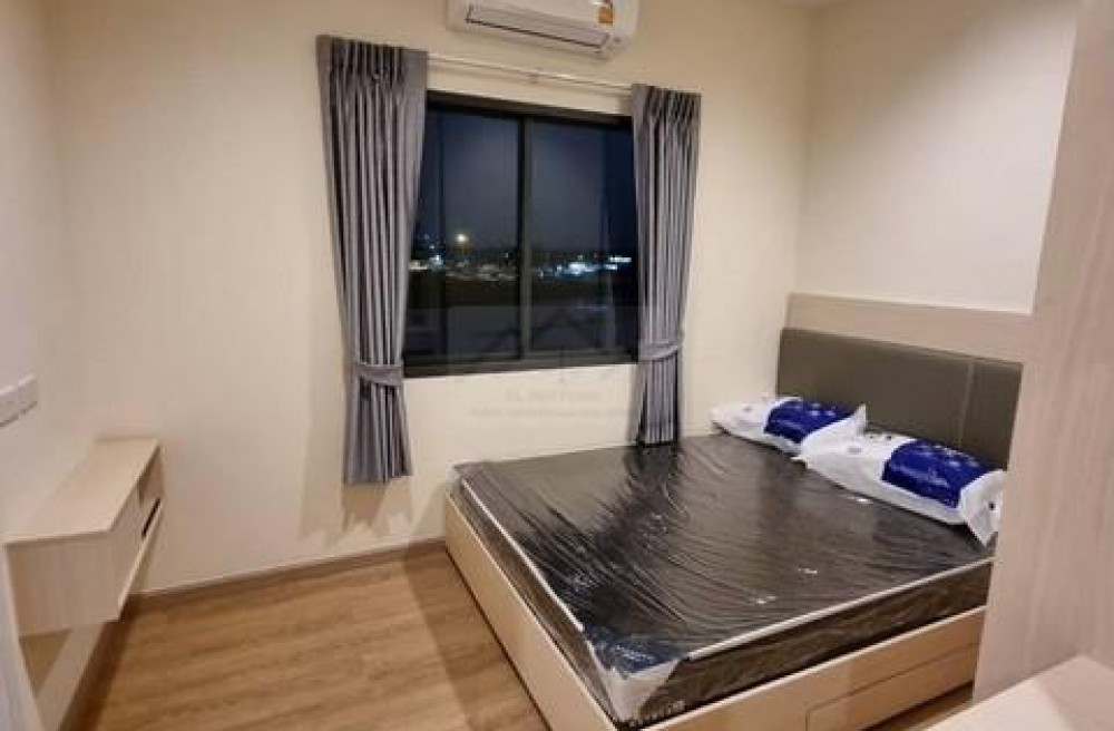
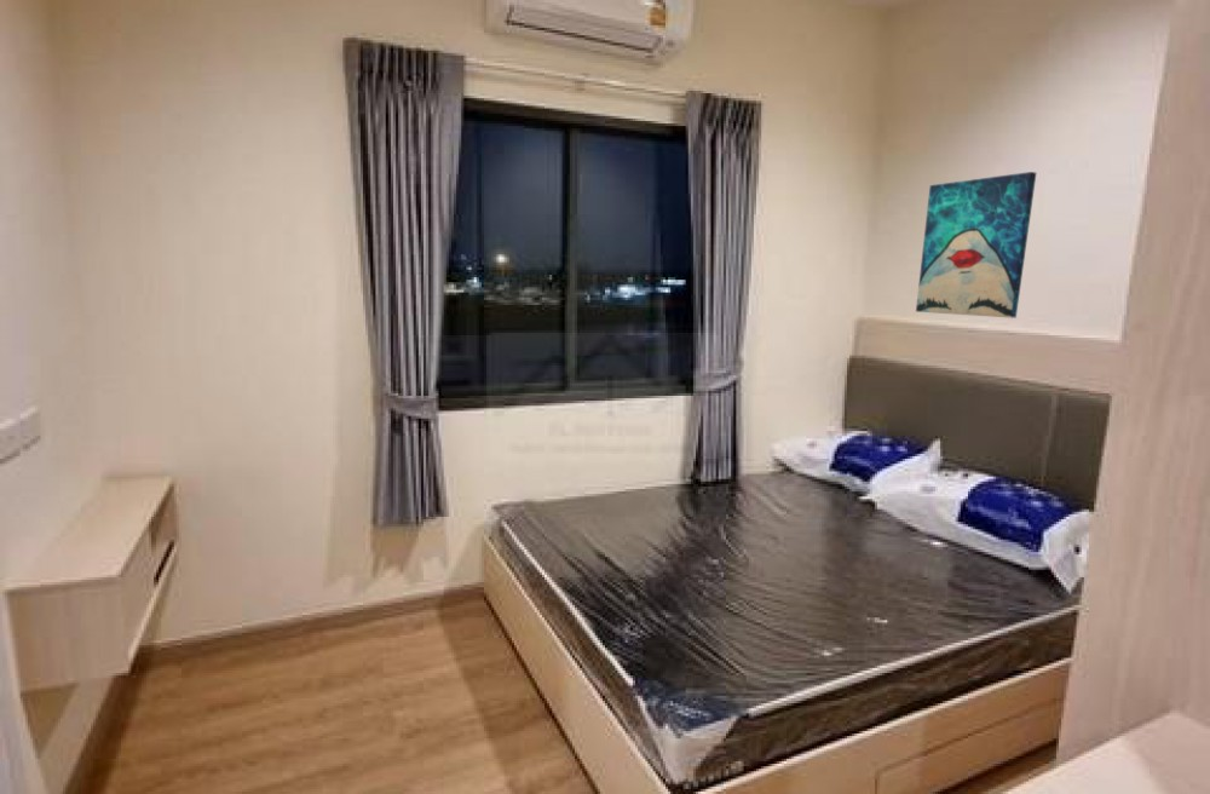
+ wall art [915,171,1037,318]
